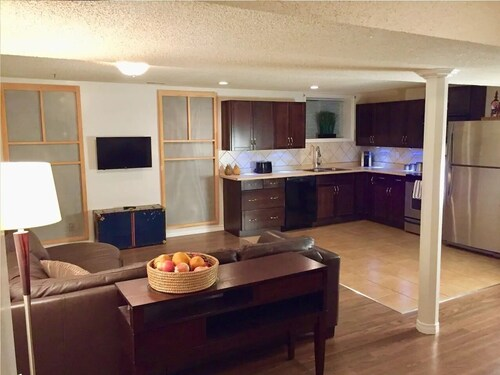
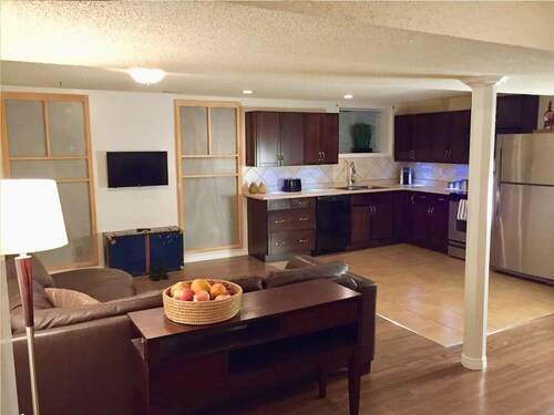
+ boots [147,260,170,281]
